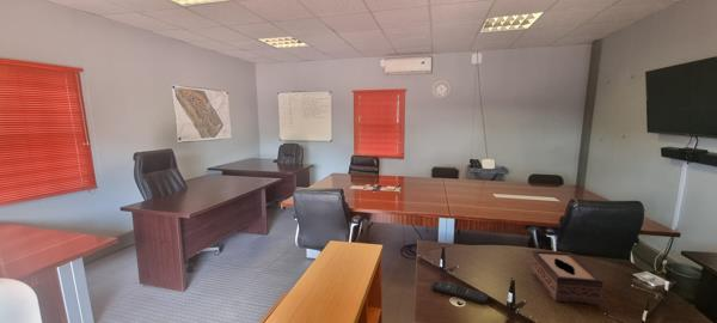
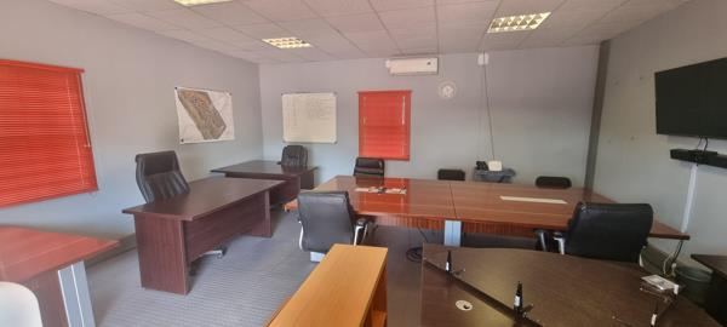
- tissue box [529,250,605,306]
- remote control [430,279,489,305]
